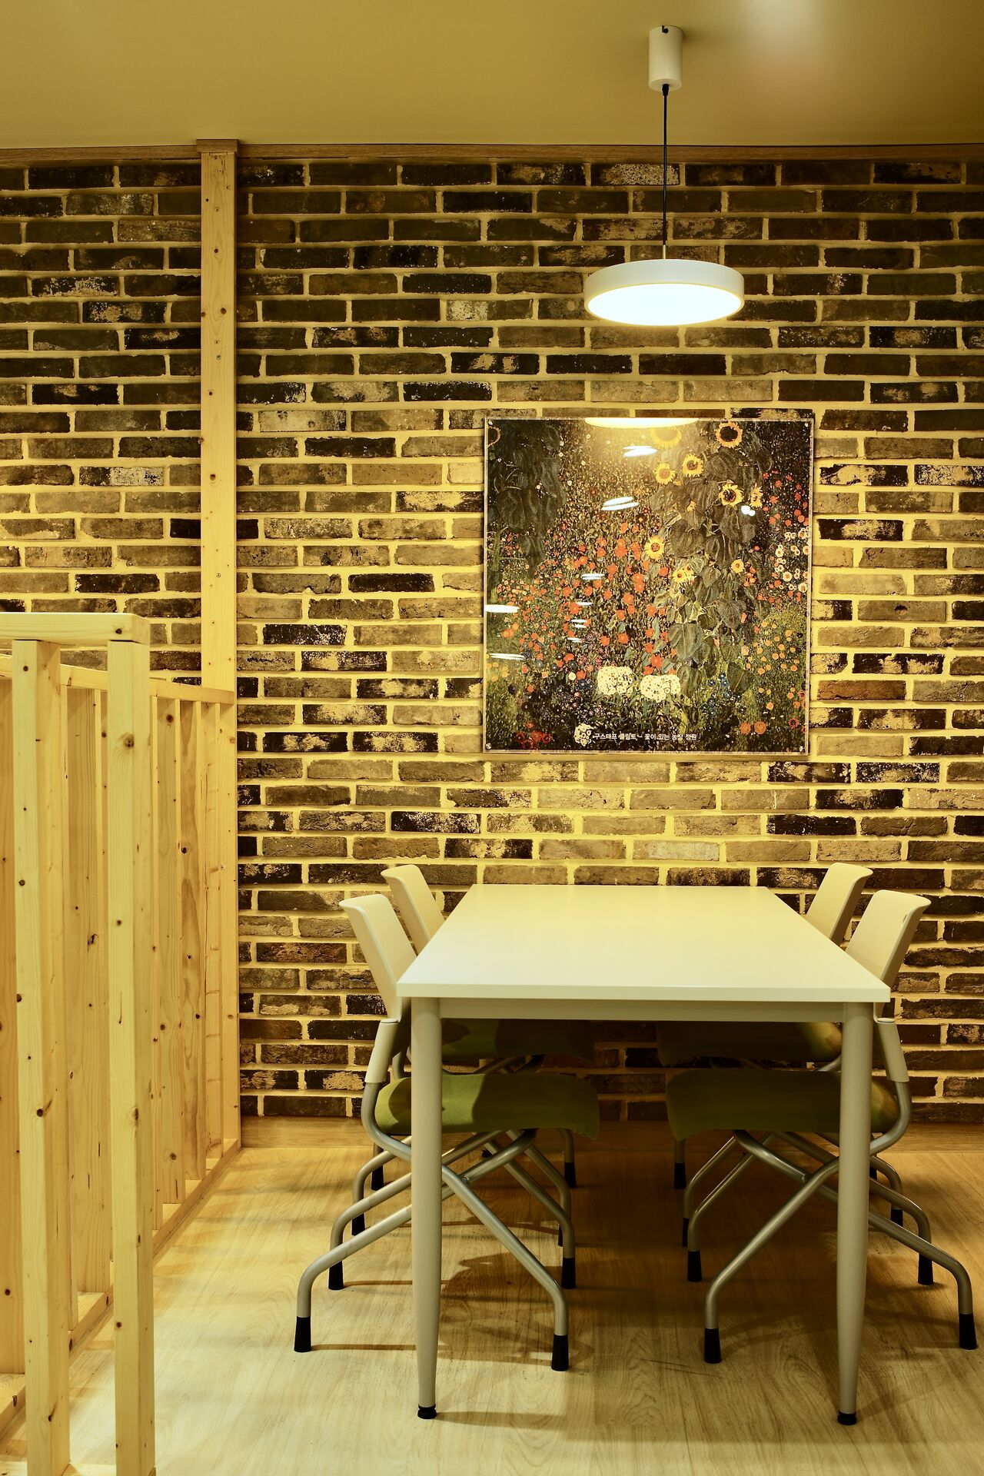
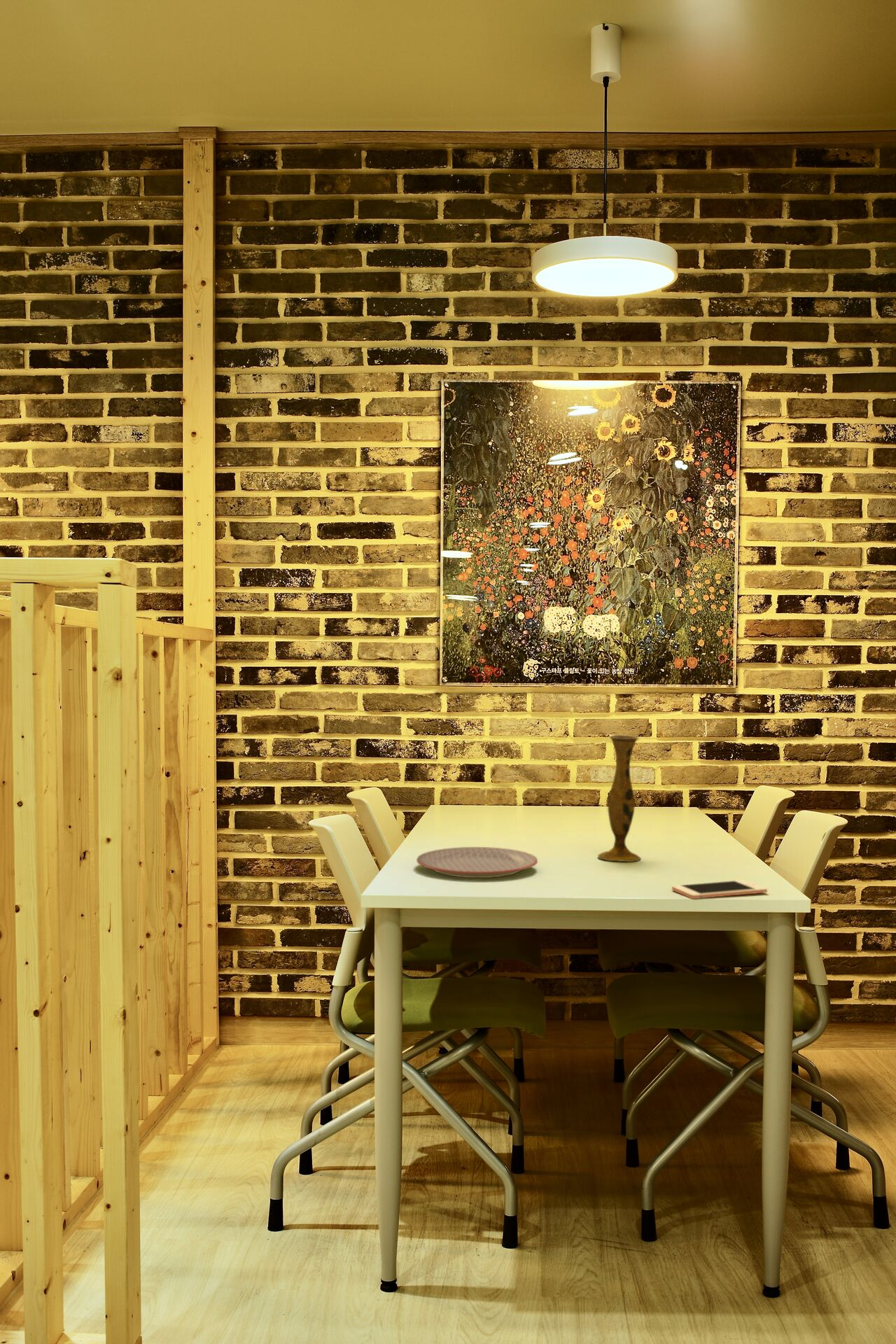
+ cell phone [671,879,768,900]
+ vase [597,735,641,862]
+ plate [416,846,538,879]
